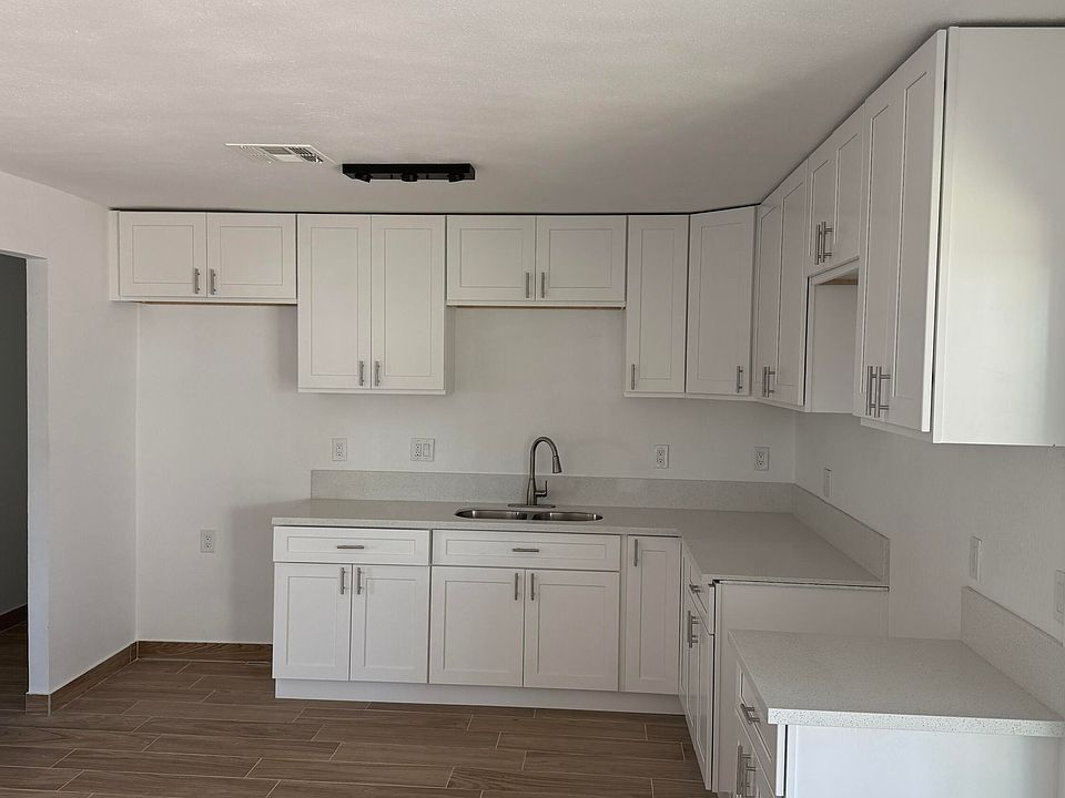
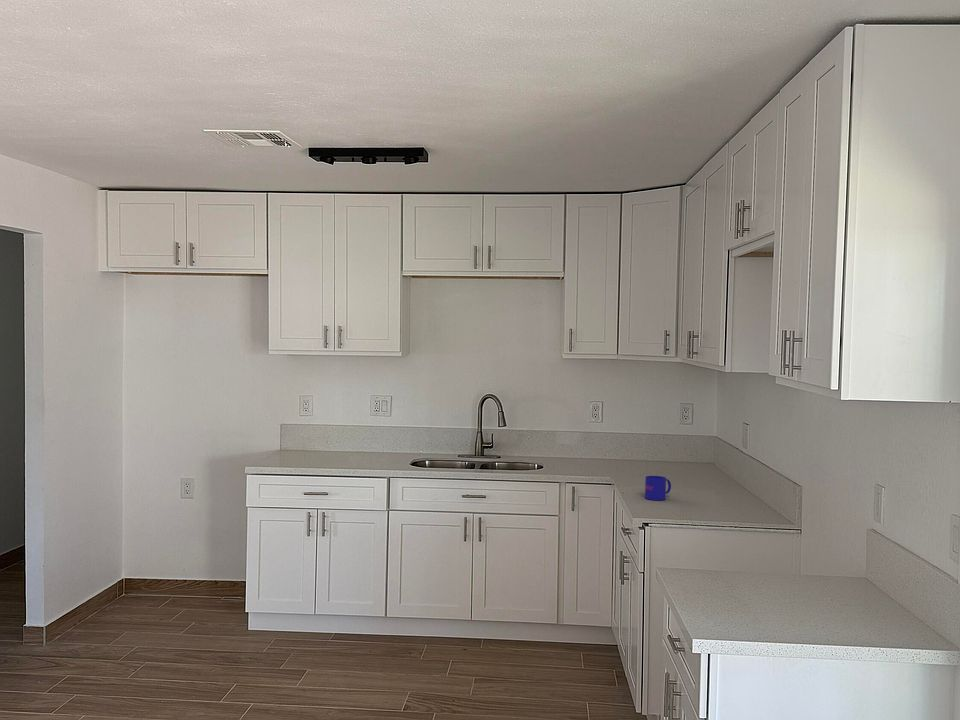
+ mug [644,475,672,501]
